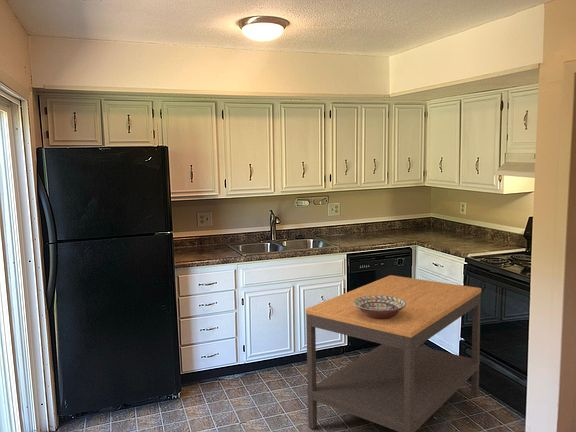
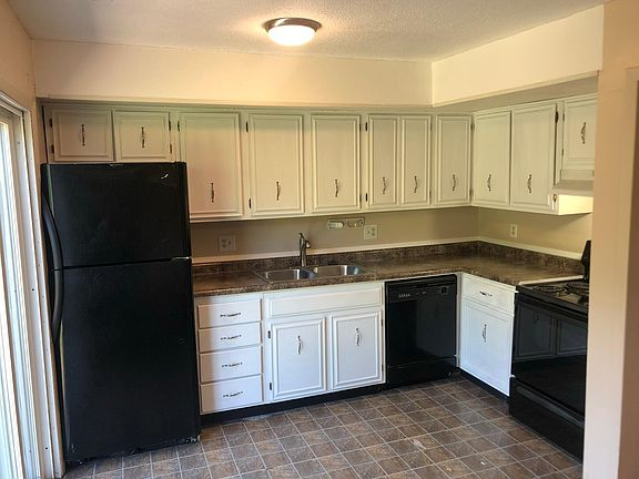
- decorative bowl [353,296,406,319]
- side table [304,274,482,432]
